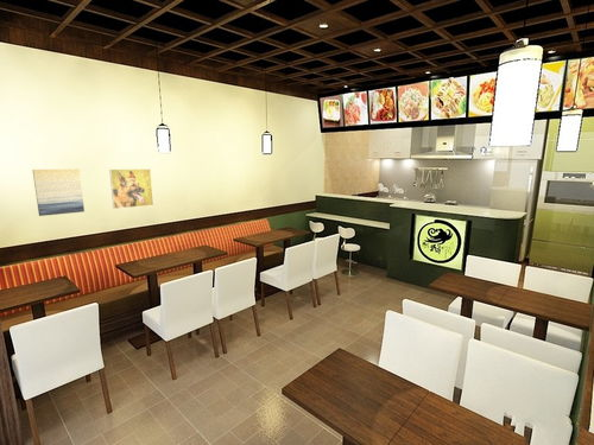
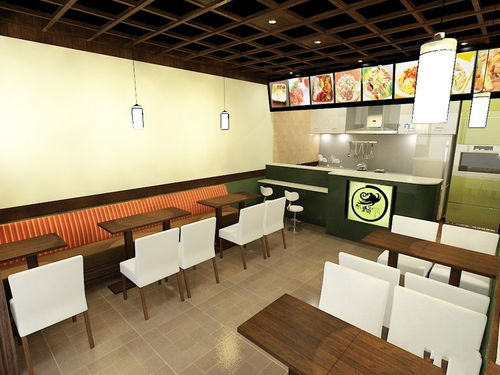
- wall art [31,167,86,217]
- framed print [108,167,154,210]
